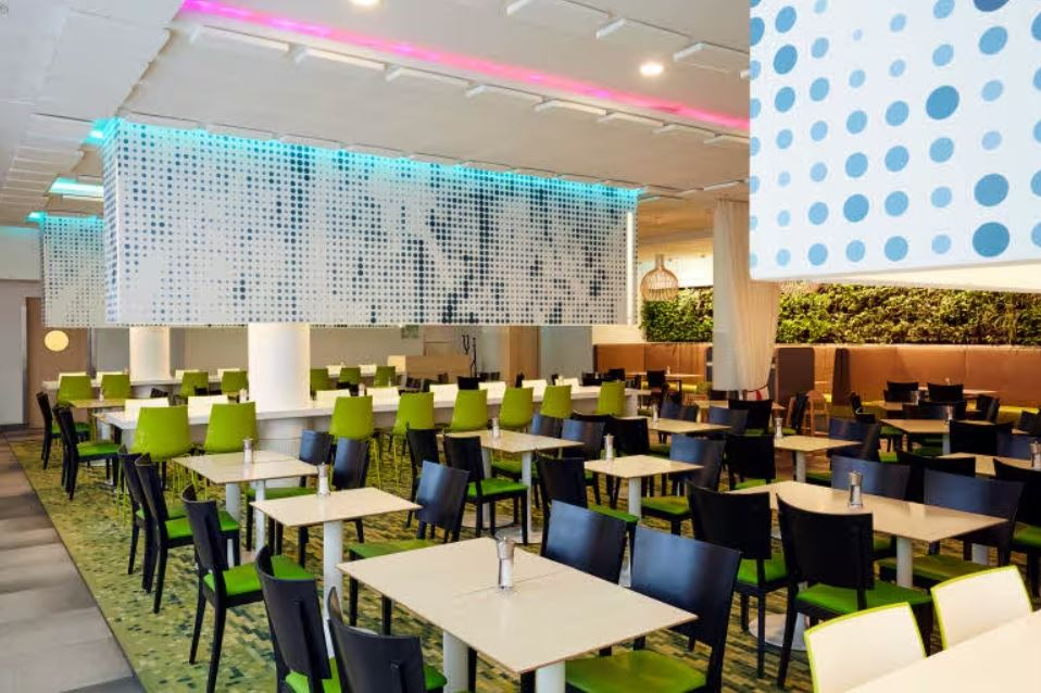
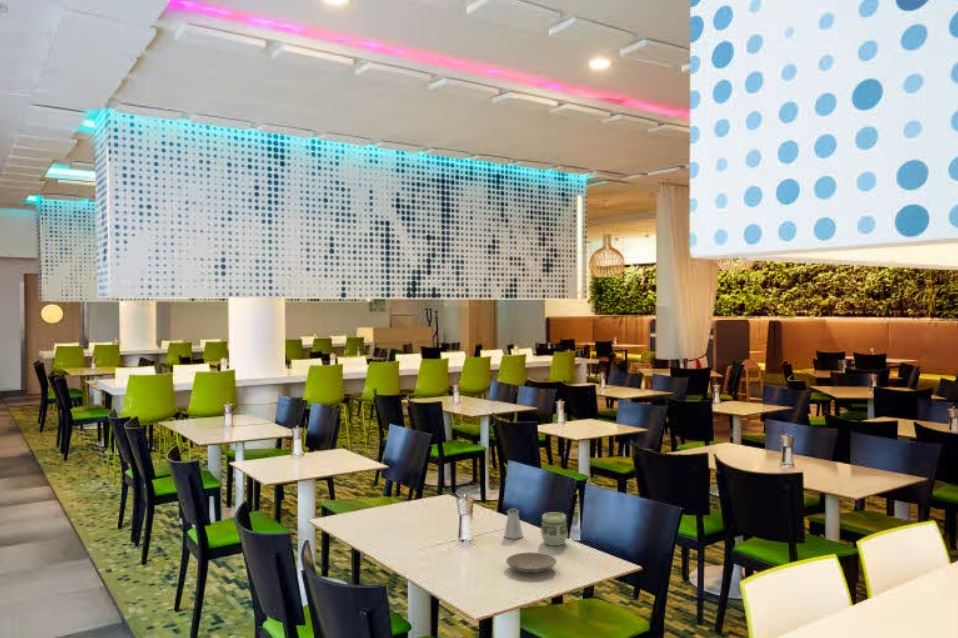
+ saltshaker [503,507,524,540]
+ plate [505,551,558,574]
+ cup [540,512,569,547]
